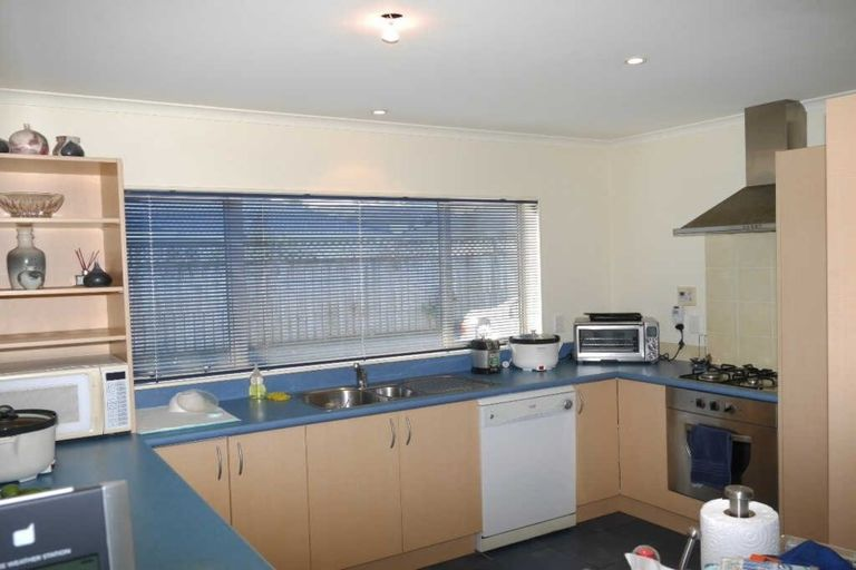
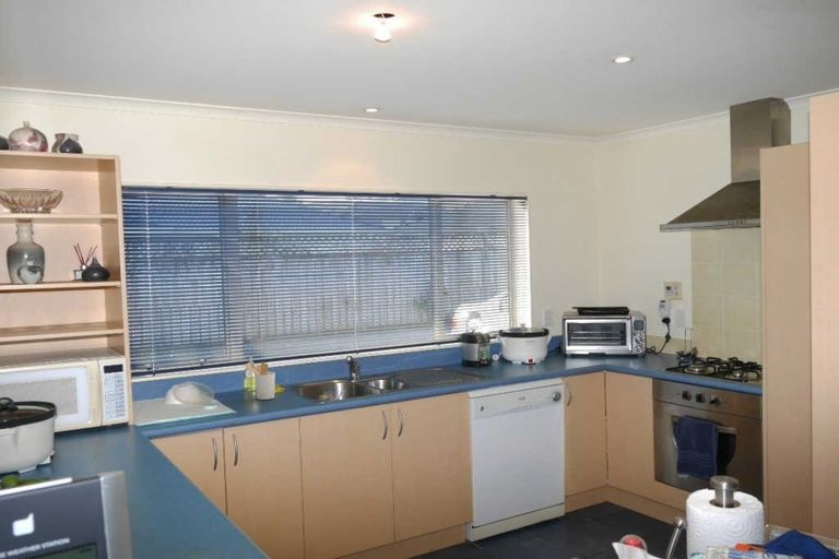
+ utensil holder [245,362,276,401]
